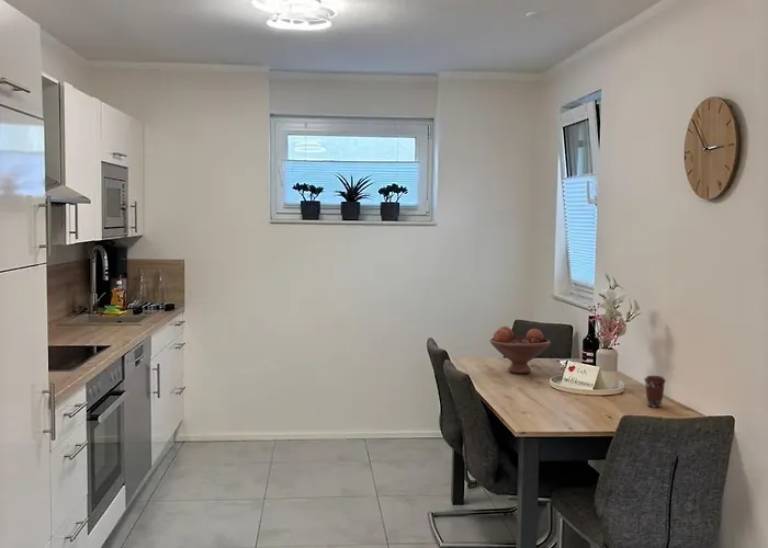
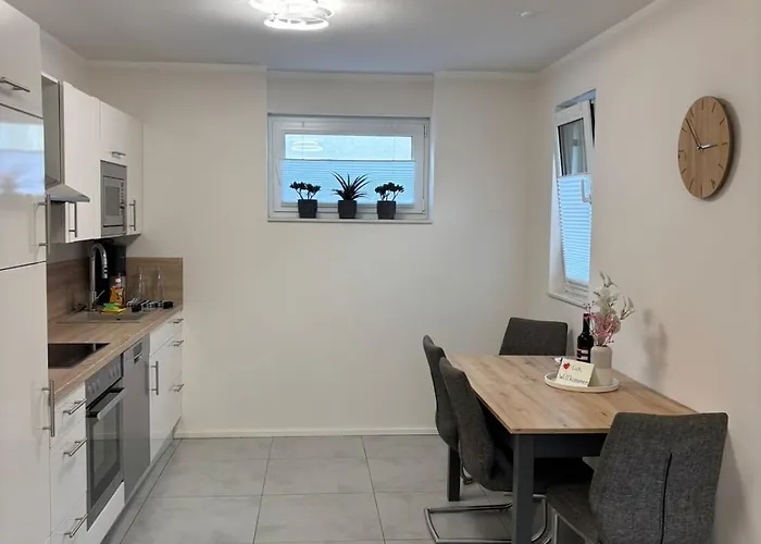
- fruit bowl [488,326,552,375]
- coffee cup [643,375,667,409]
